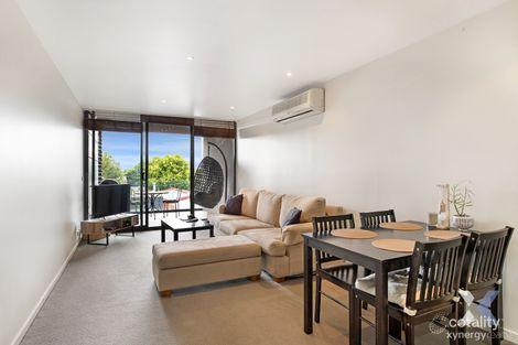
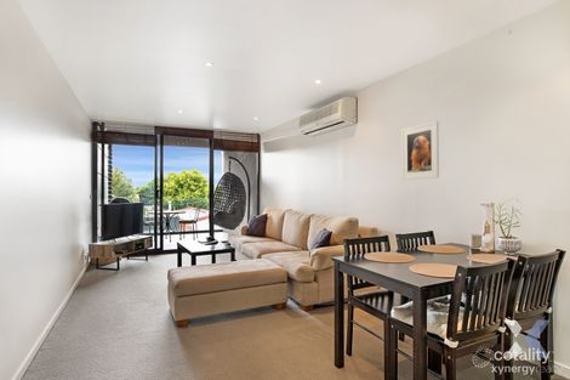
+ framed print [400,120,440,181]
